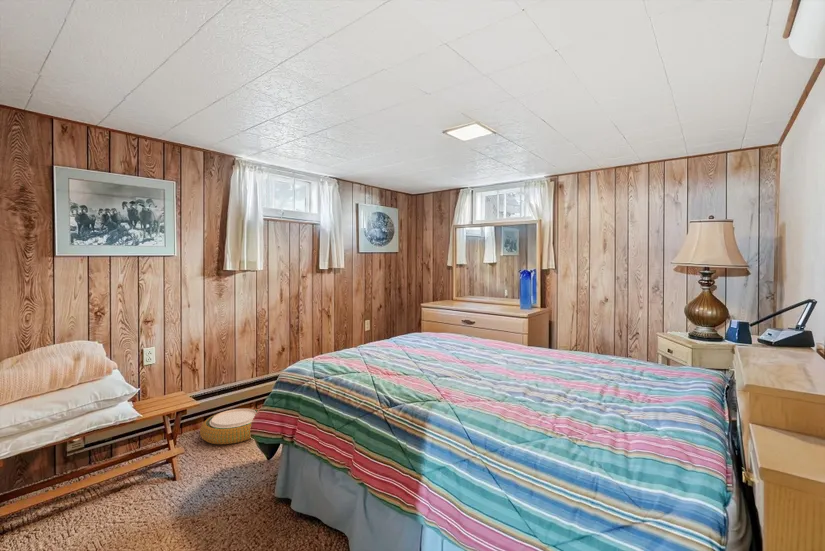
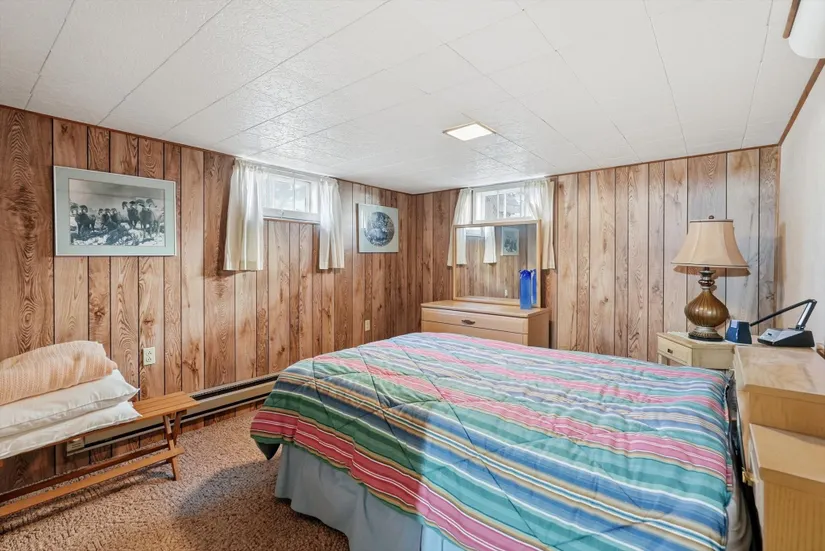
- woven basket [199,407,259,445]
